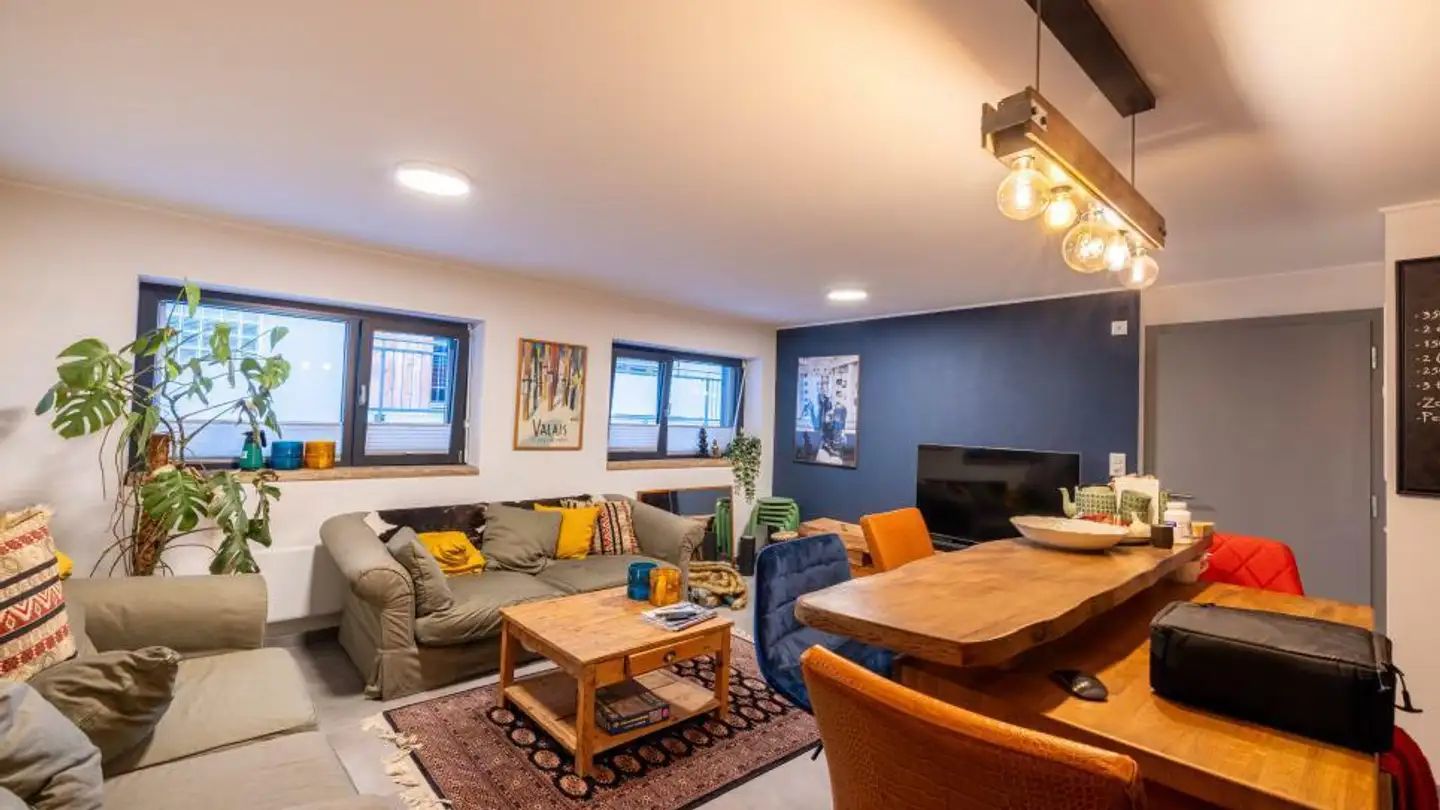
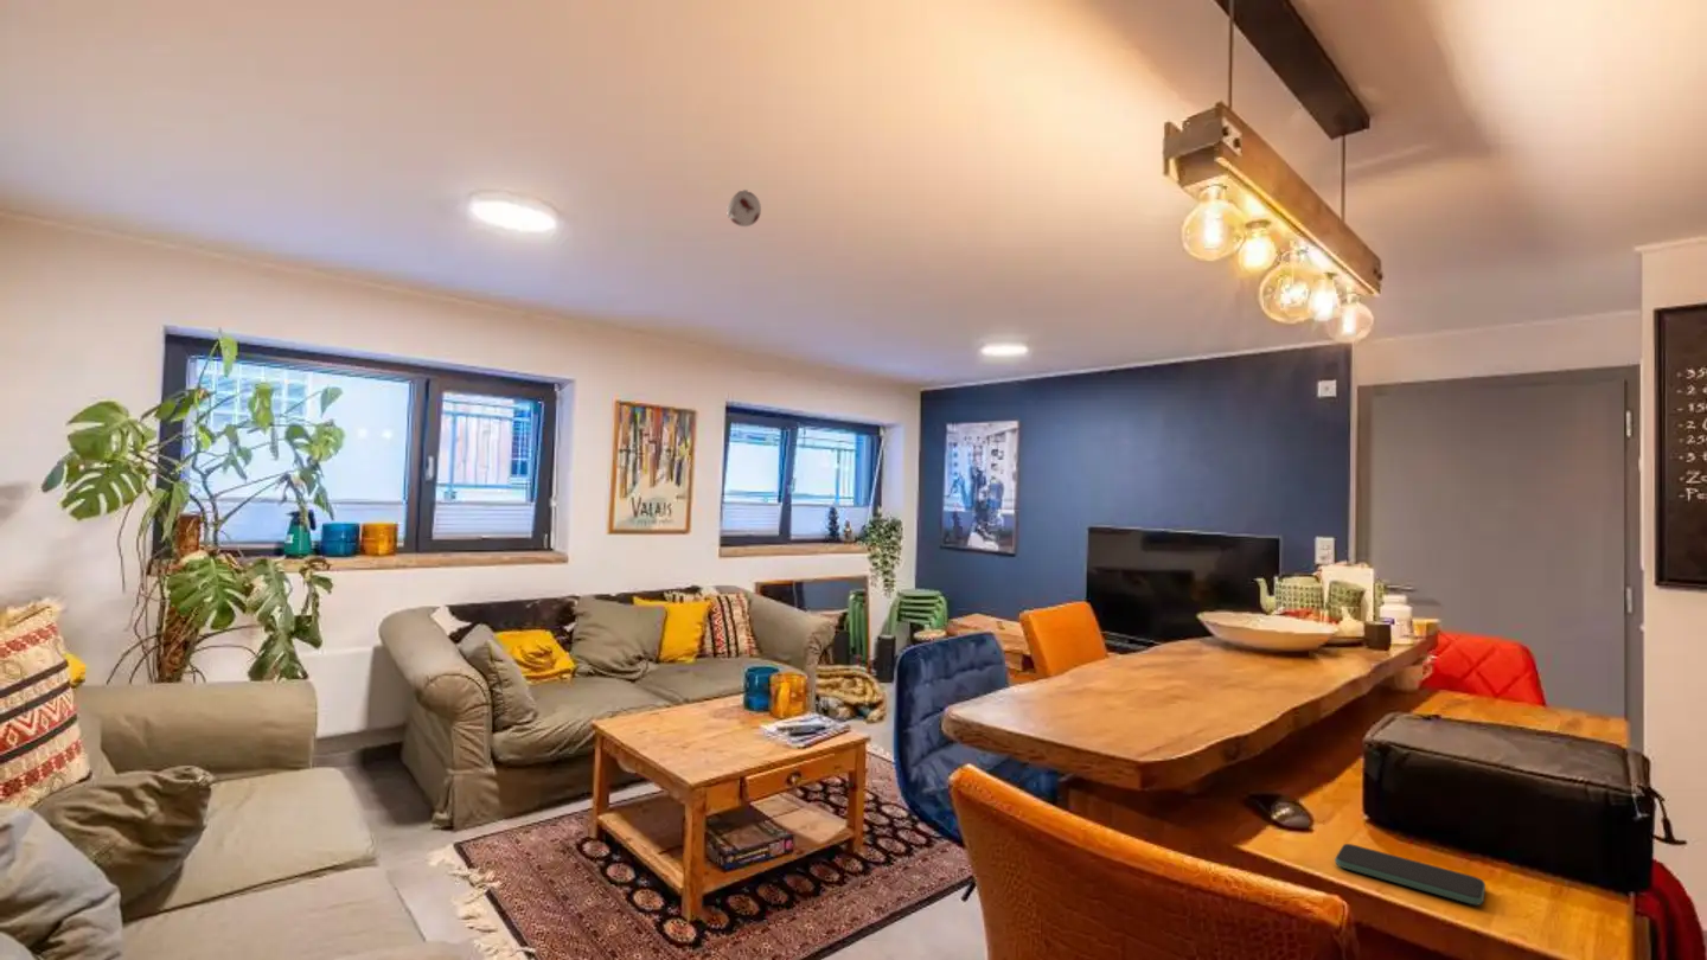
+ smartphone [1334,843,1487,907]
+ smoke detector [725,188,762,228]
